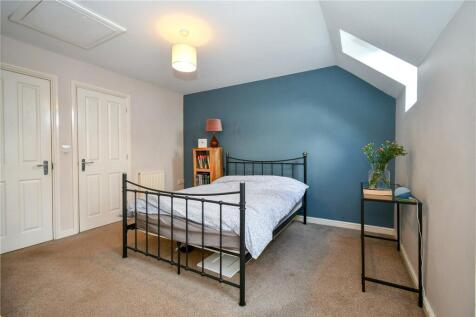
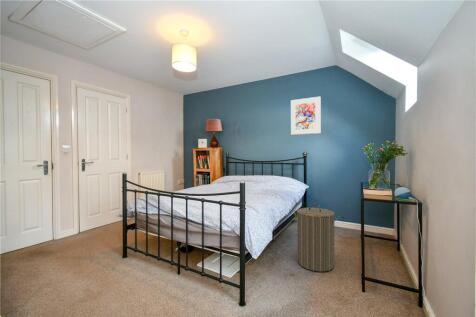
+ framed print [290,96,322,136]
+ laundry hamper [293,202,340,273]
